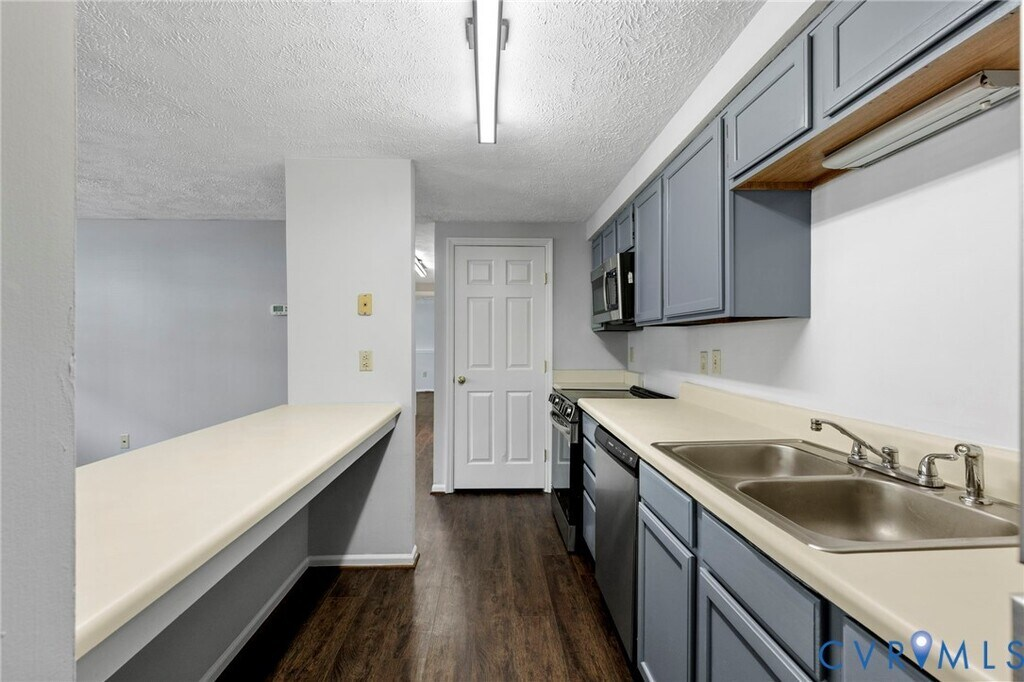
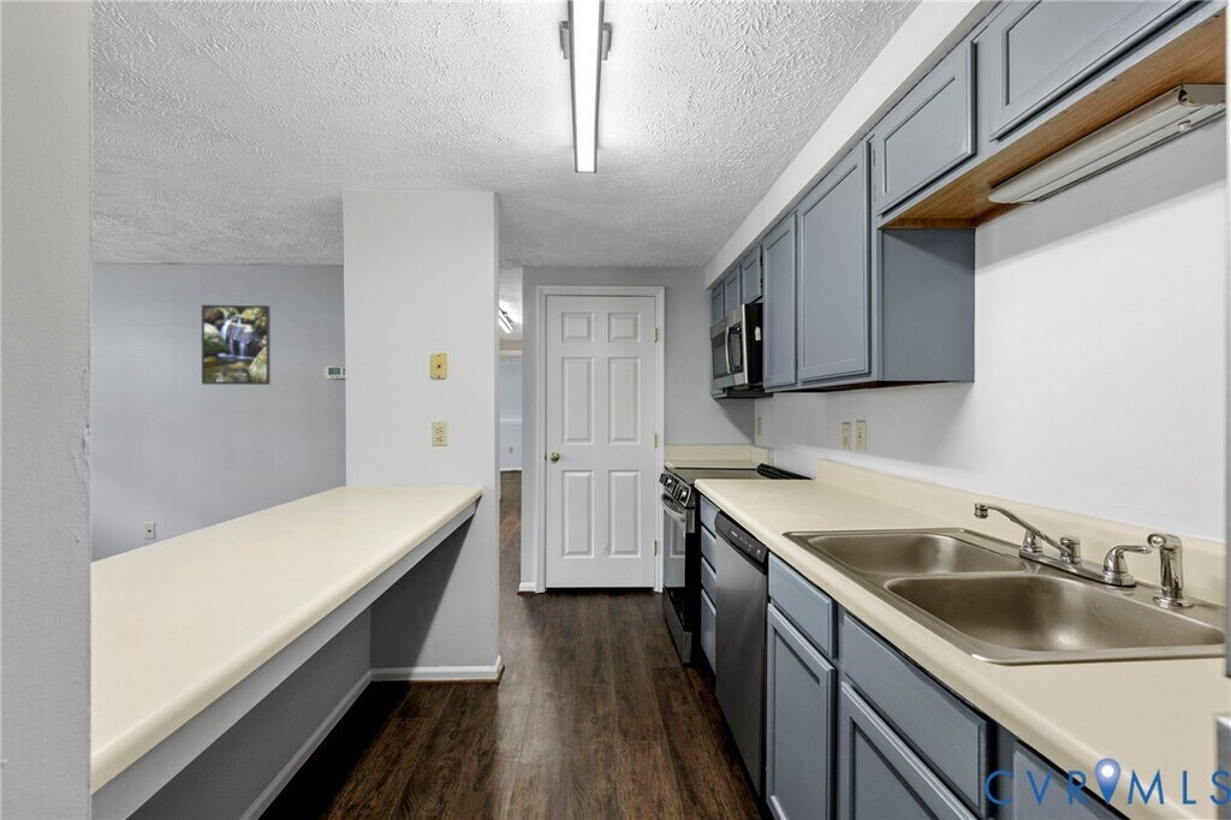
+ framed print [201,304,272,386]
